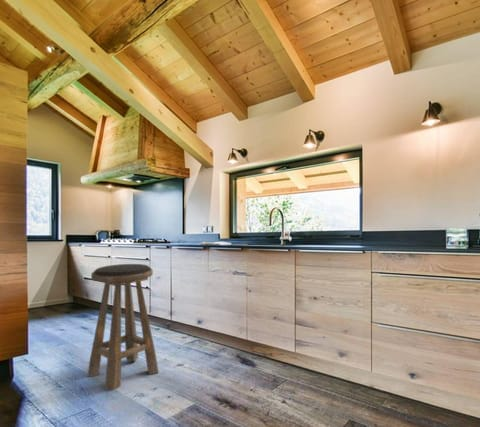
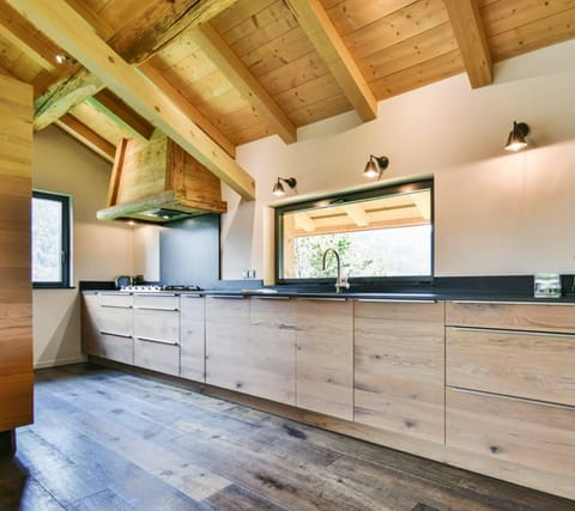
- stool [87,263,159,391]
